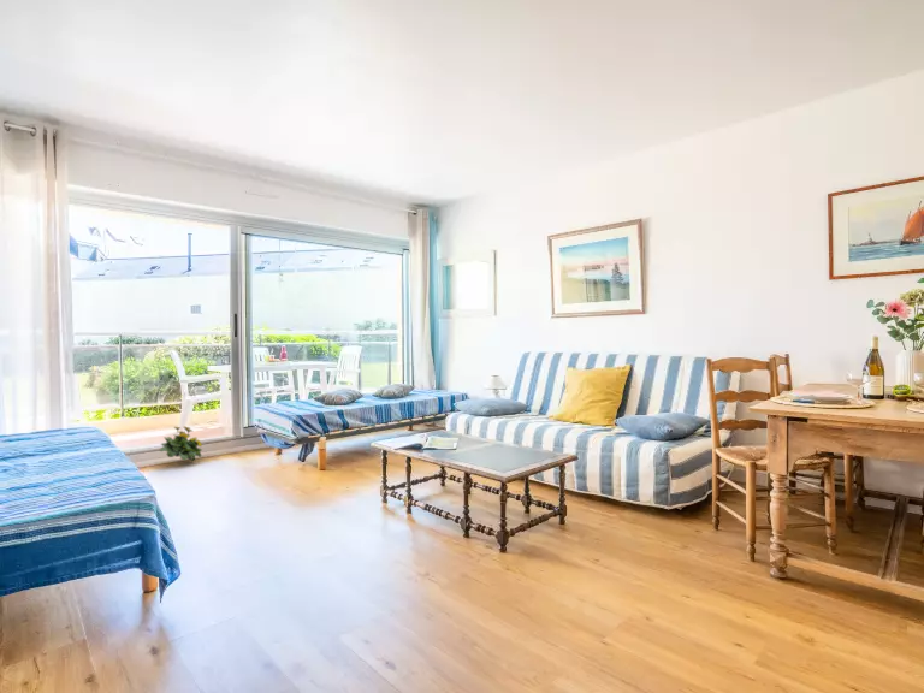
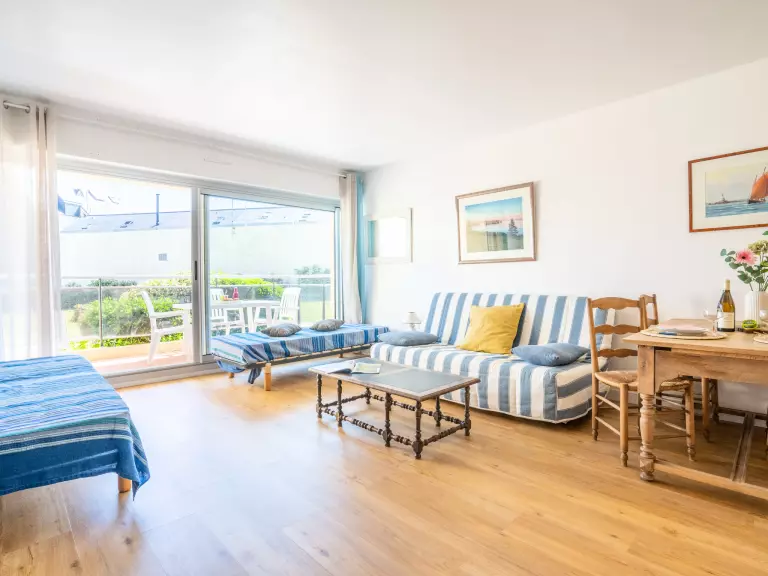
- flowering plant [159,425,203,462]
